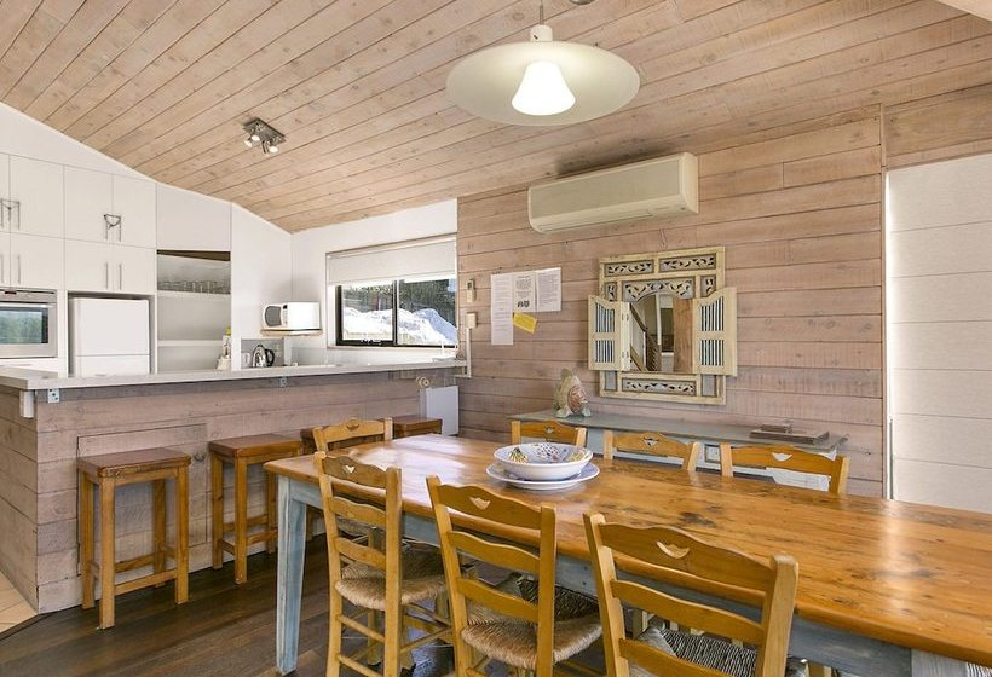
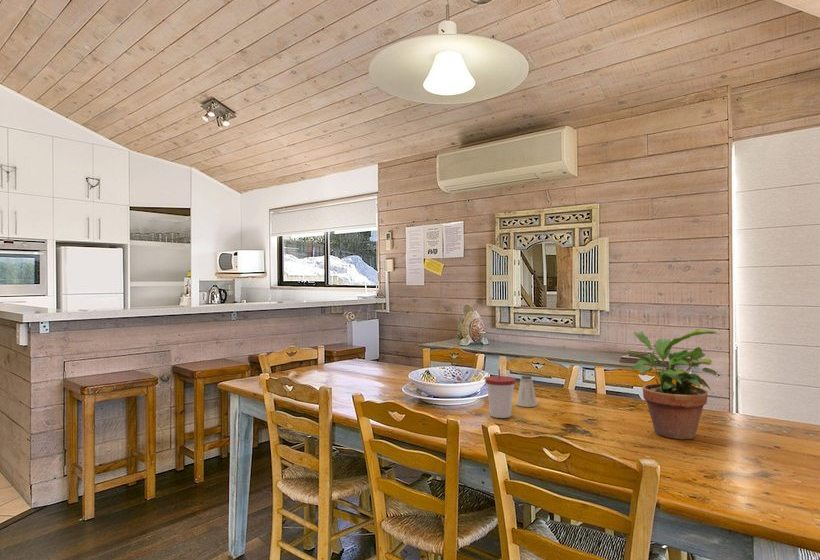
+ cup [484,368,517,419]
+ potted plant [626,328,719,440]
+ saltshaker [515,374,538,408]
